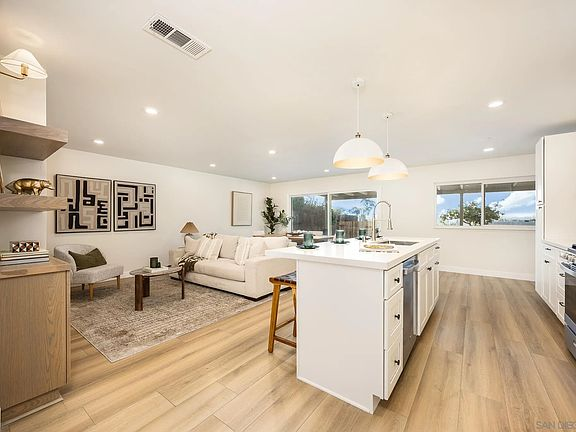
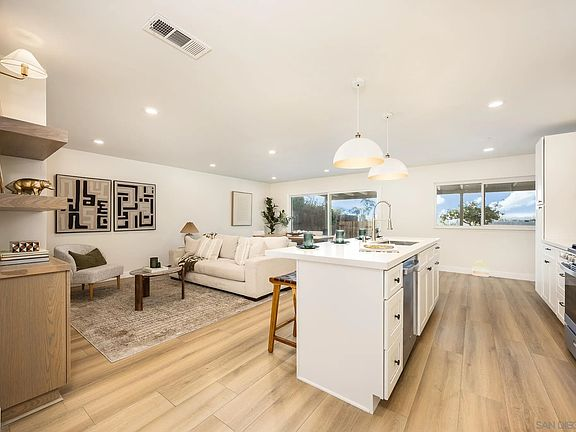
+ basket [471,260,490,278]
